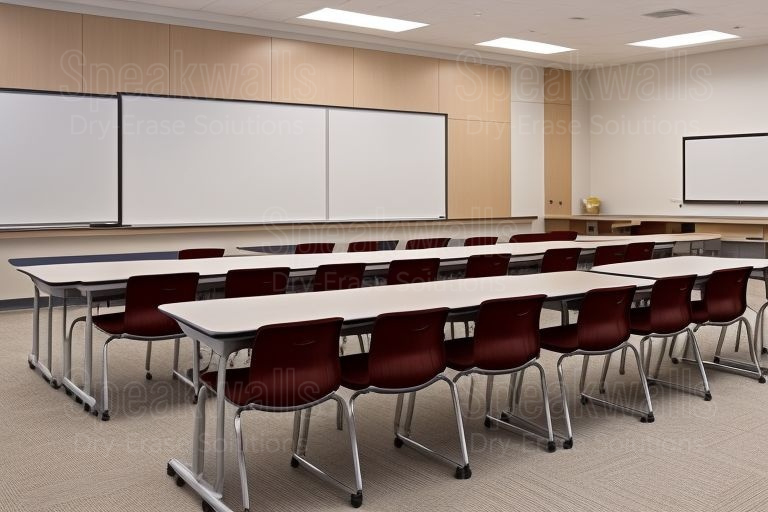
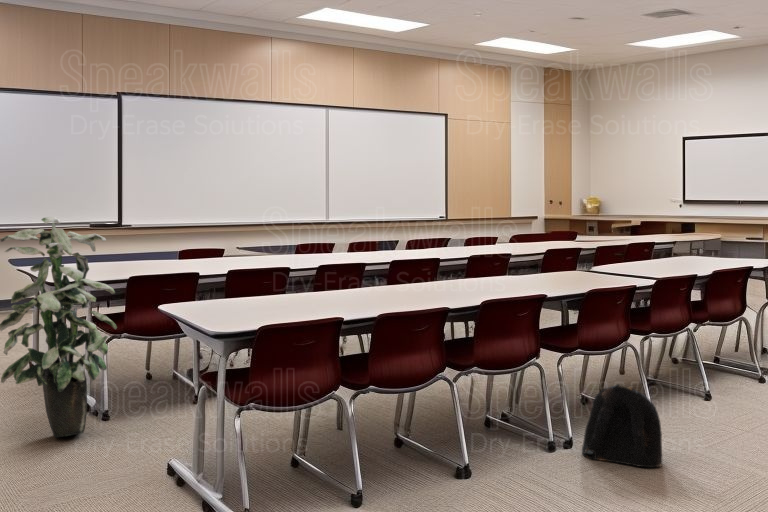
+ backpack [581,383,663,469]
+ indoor plant [0,216,118,438]
